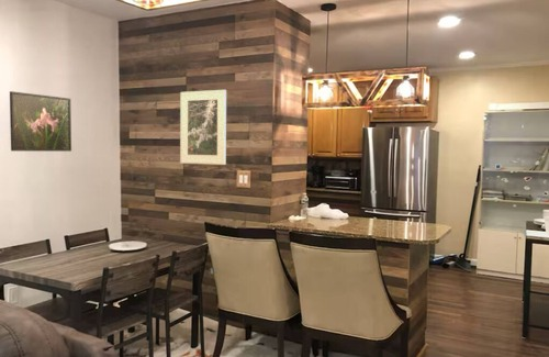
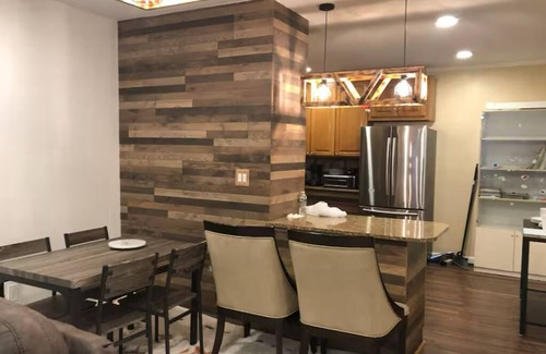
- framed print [179,89,227,166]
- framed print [9,90,72,153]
